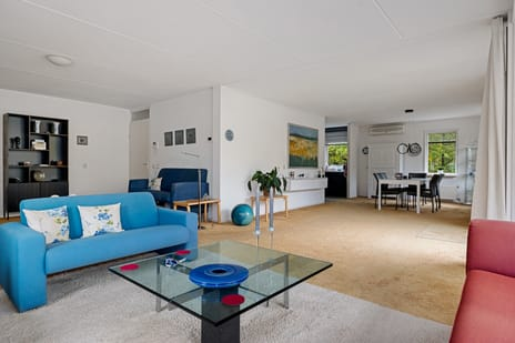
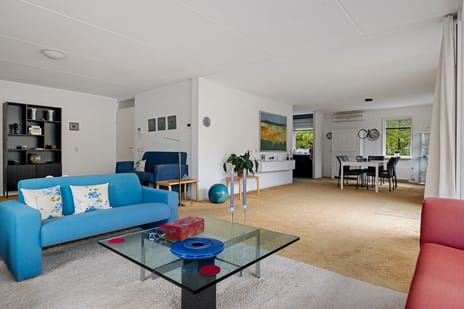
+ tissue box [164,215,205,242]
